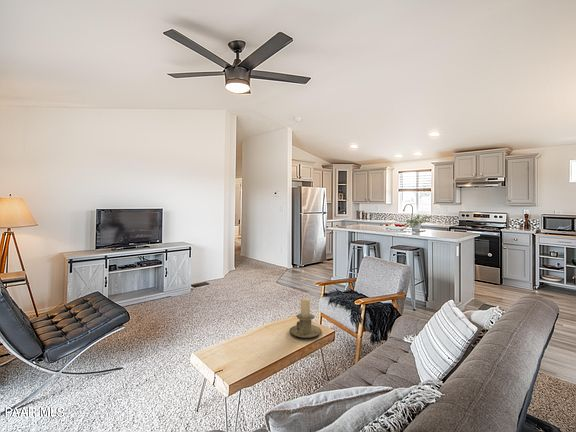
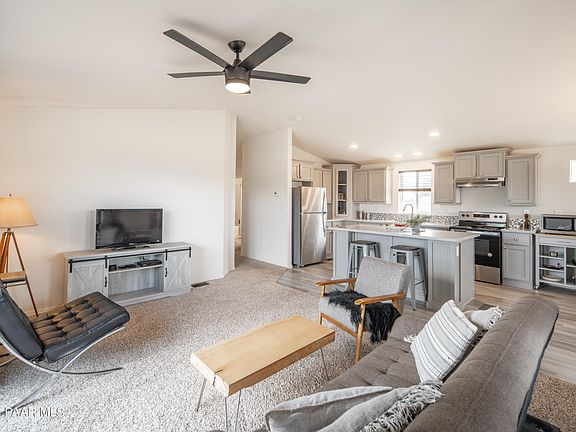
- candle holder [289,297,322,339]
